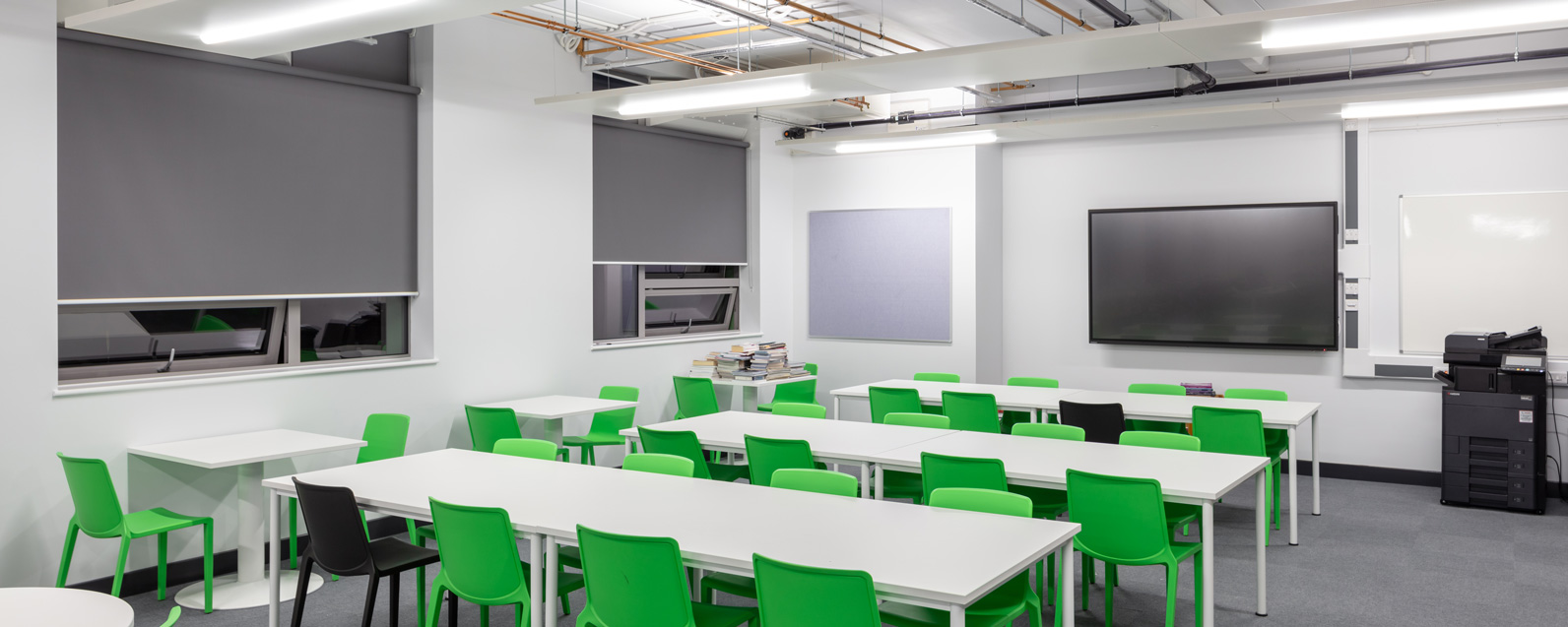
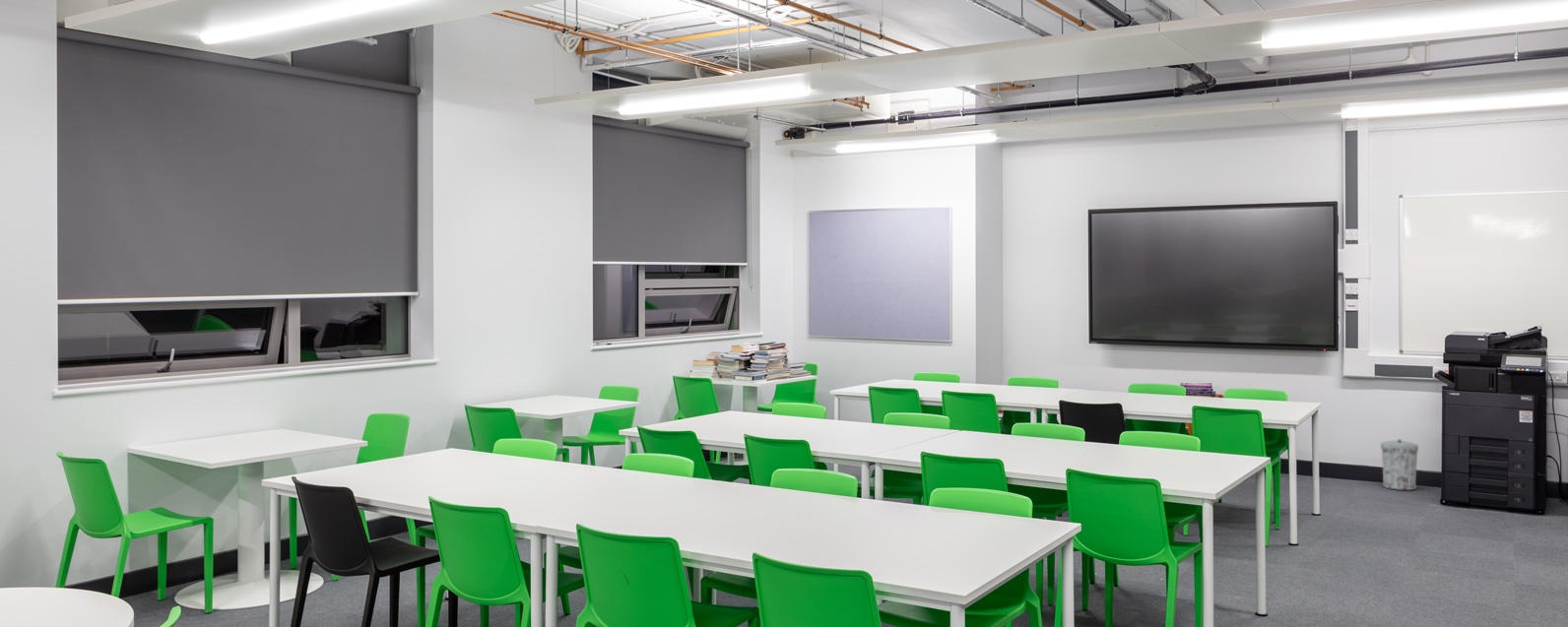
+ trash can [1380,439,1419,491]
